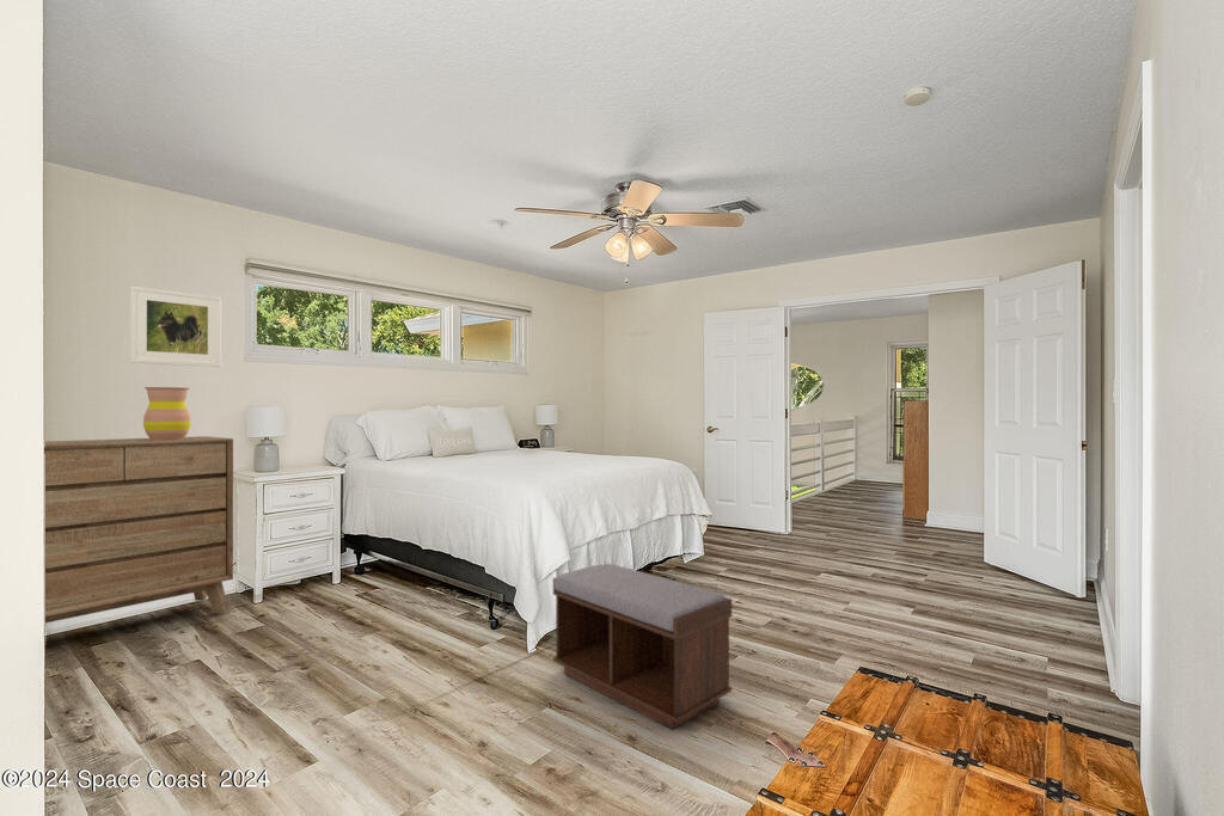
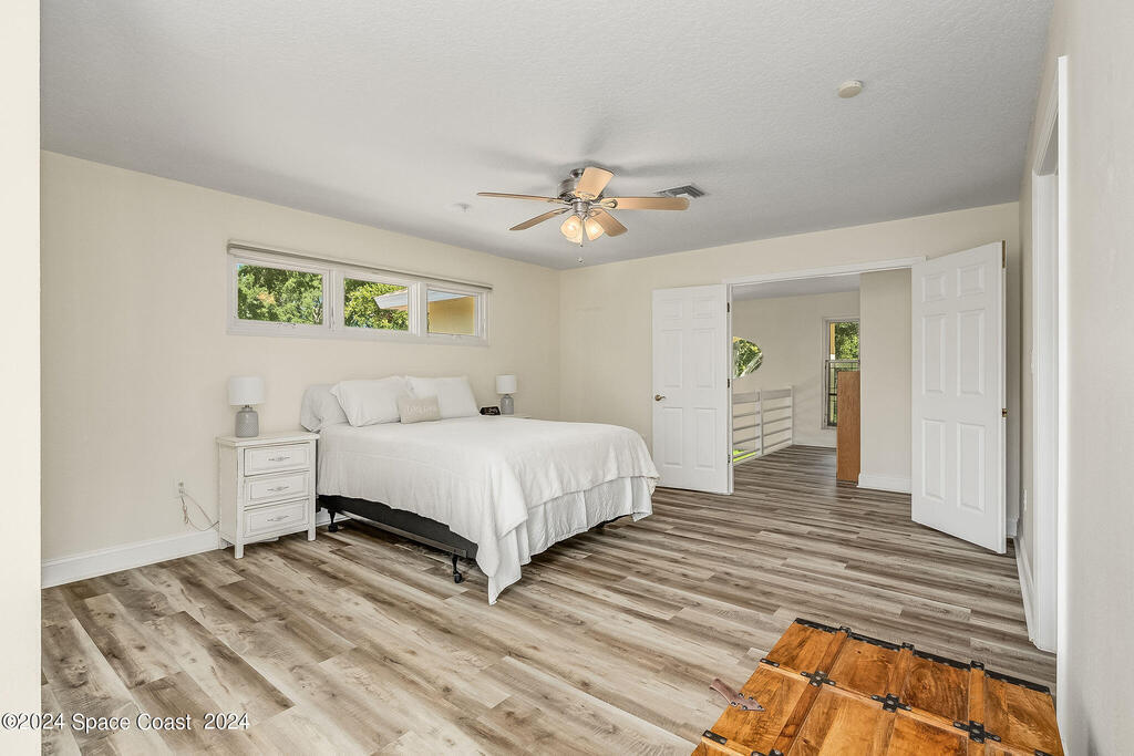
- dresser [44,435,234,624]
- vase [142,386,191,440]
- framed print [129,286,222,368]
- bench [552,563,733,730]
